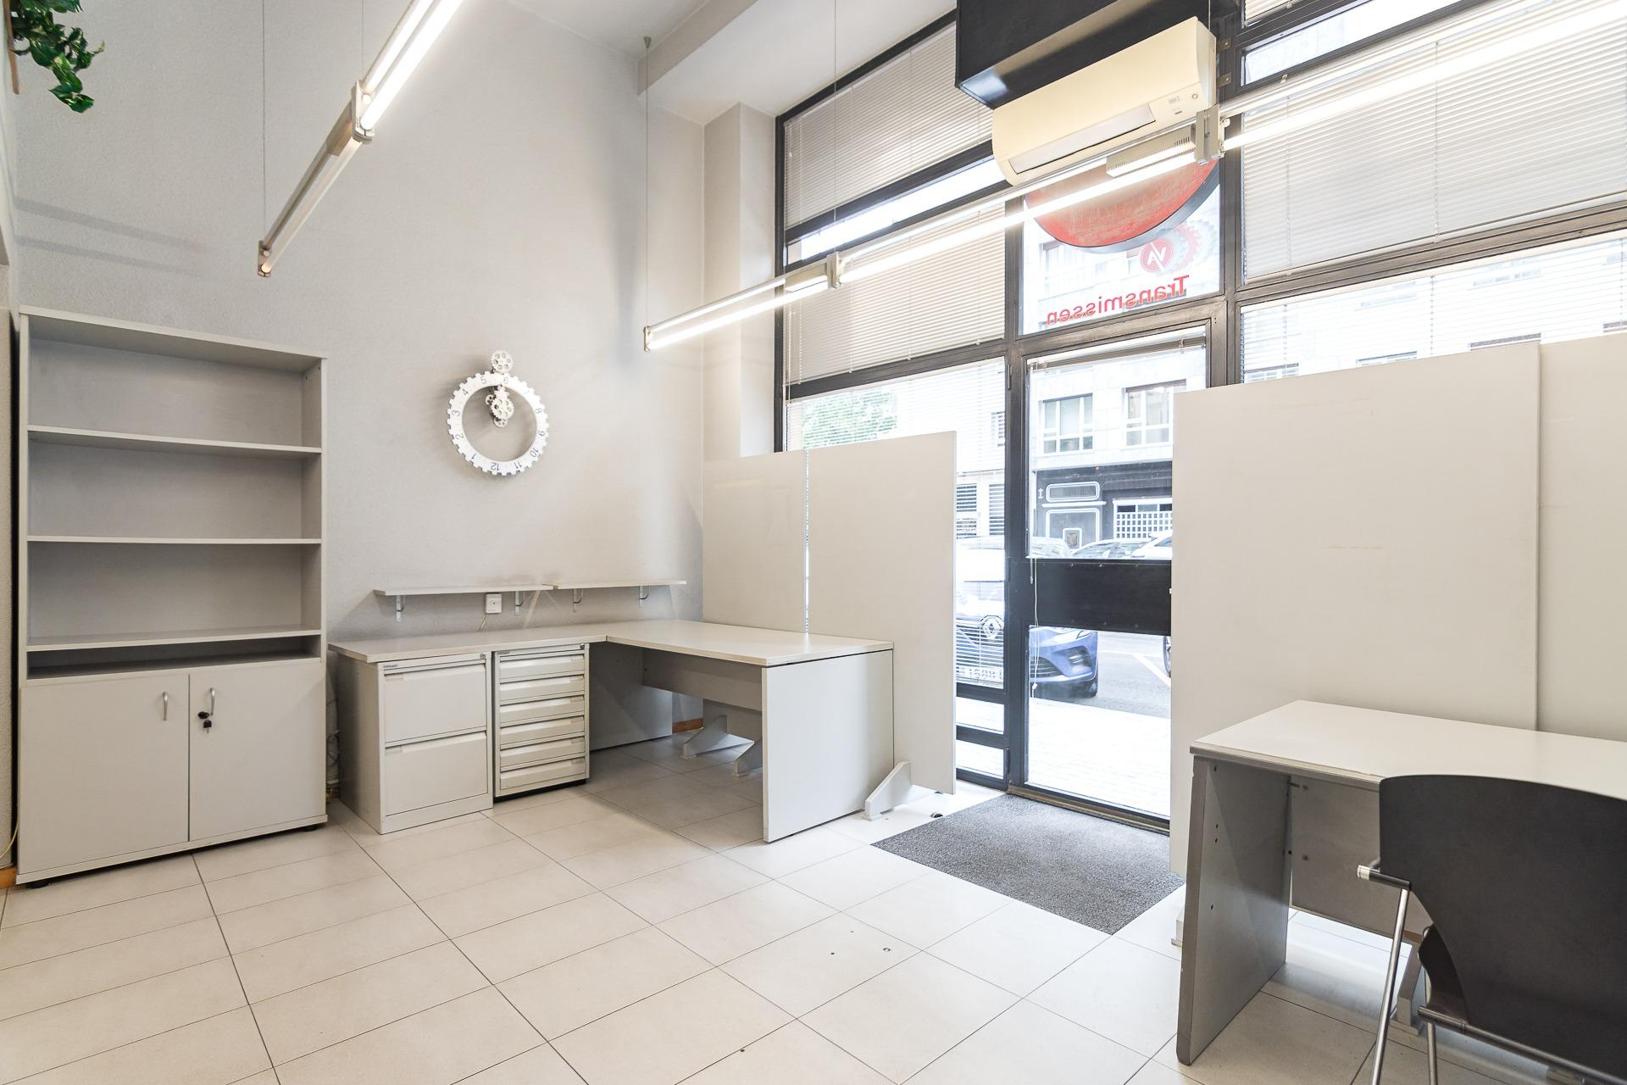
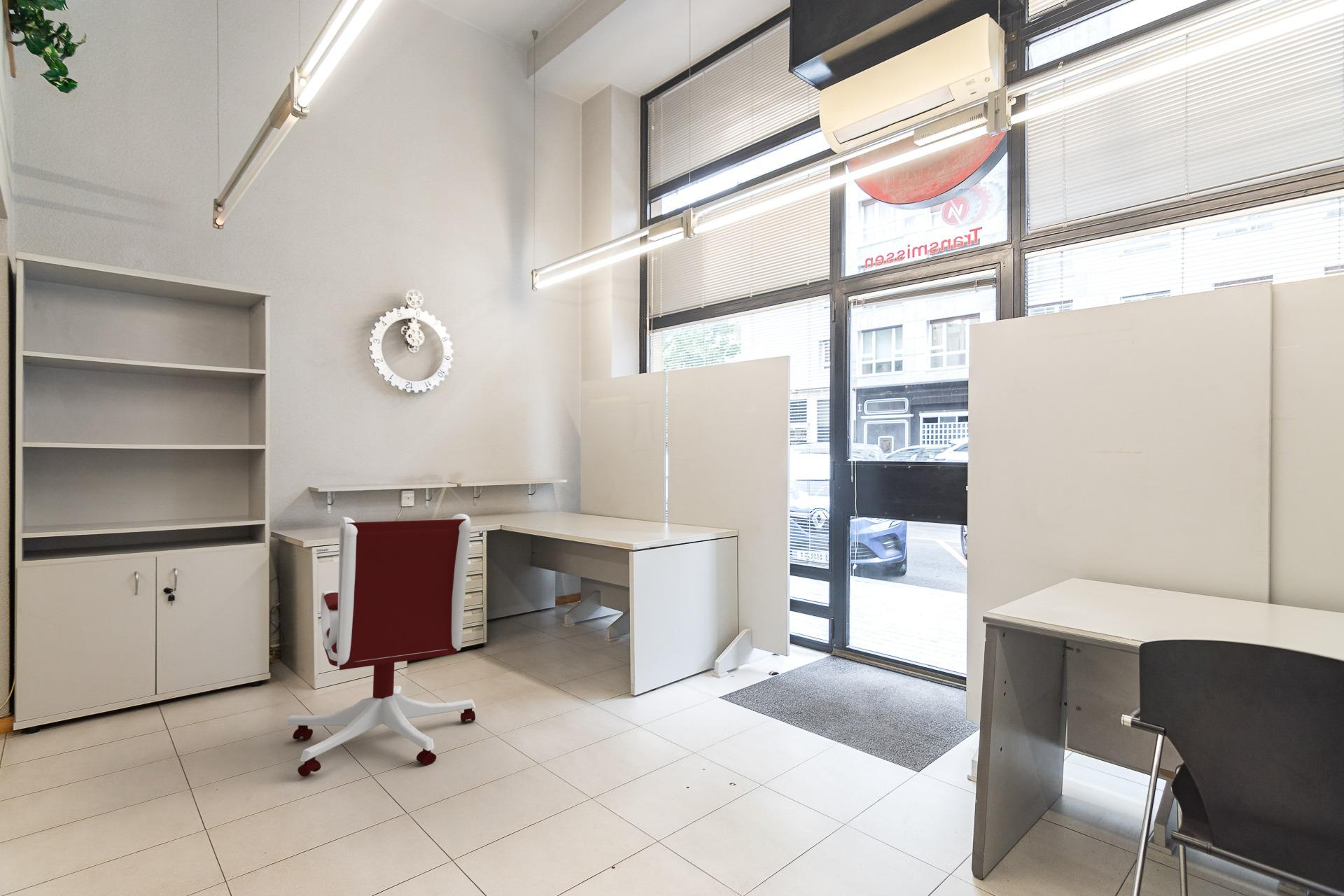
+ office chair [285,513,476,778]
